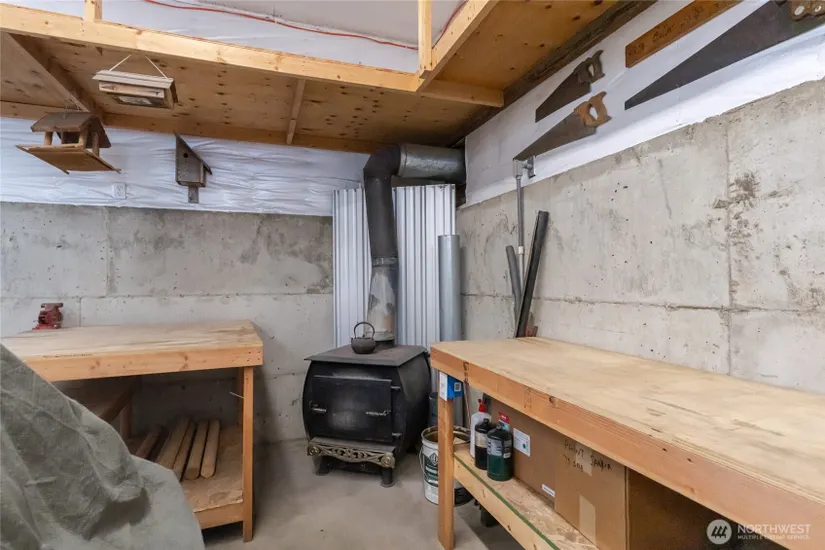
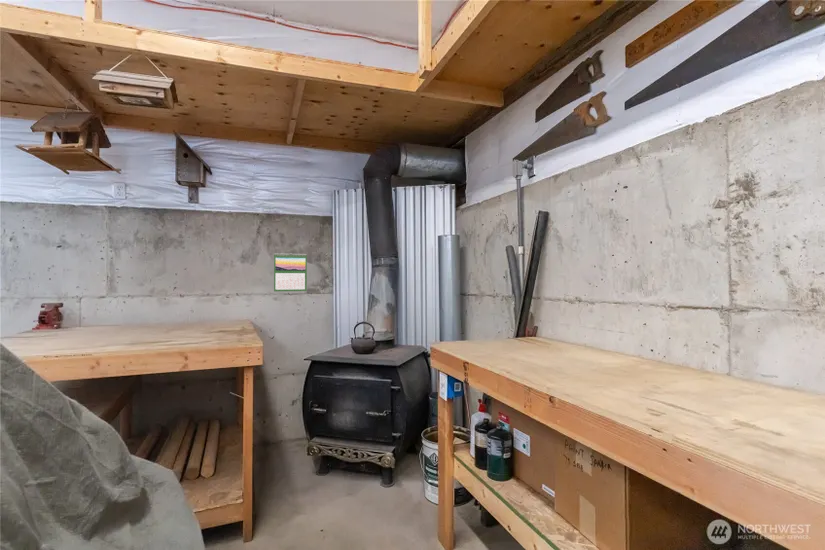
+ calendar [273,252,308,292]
